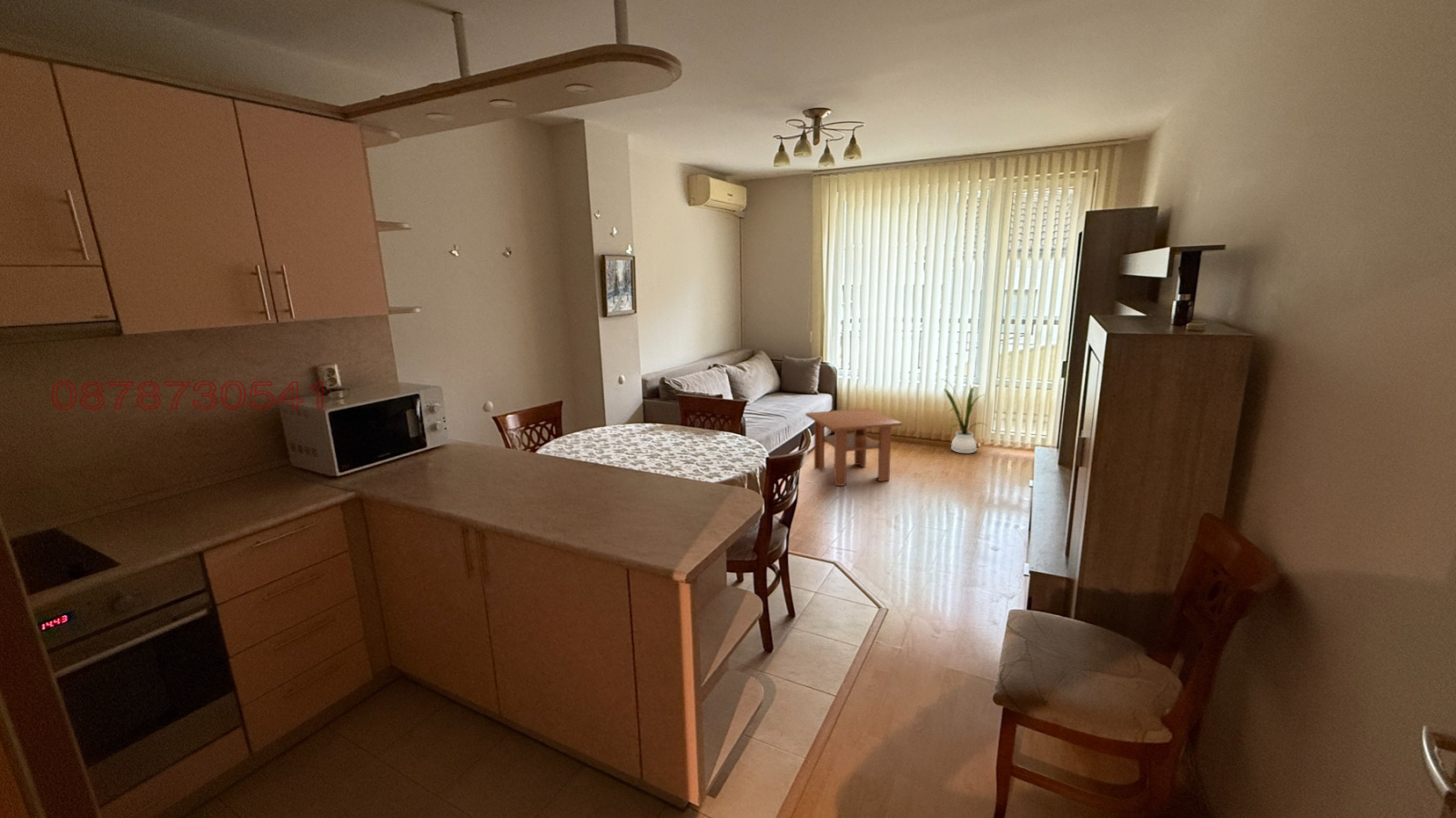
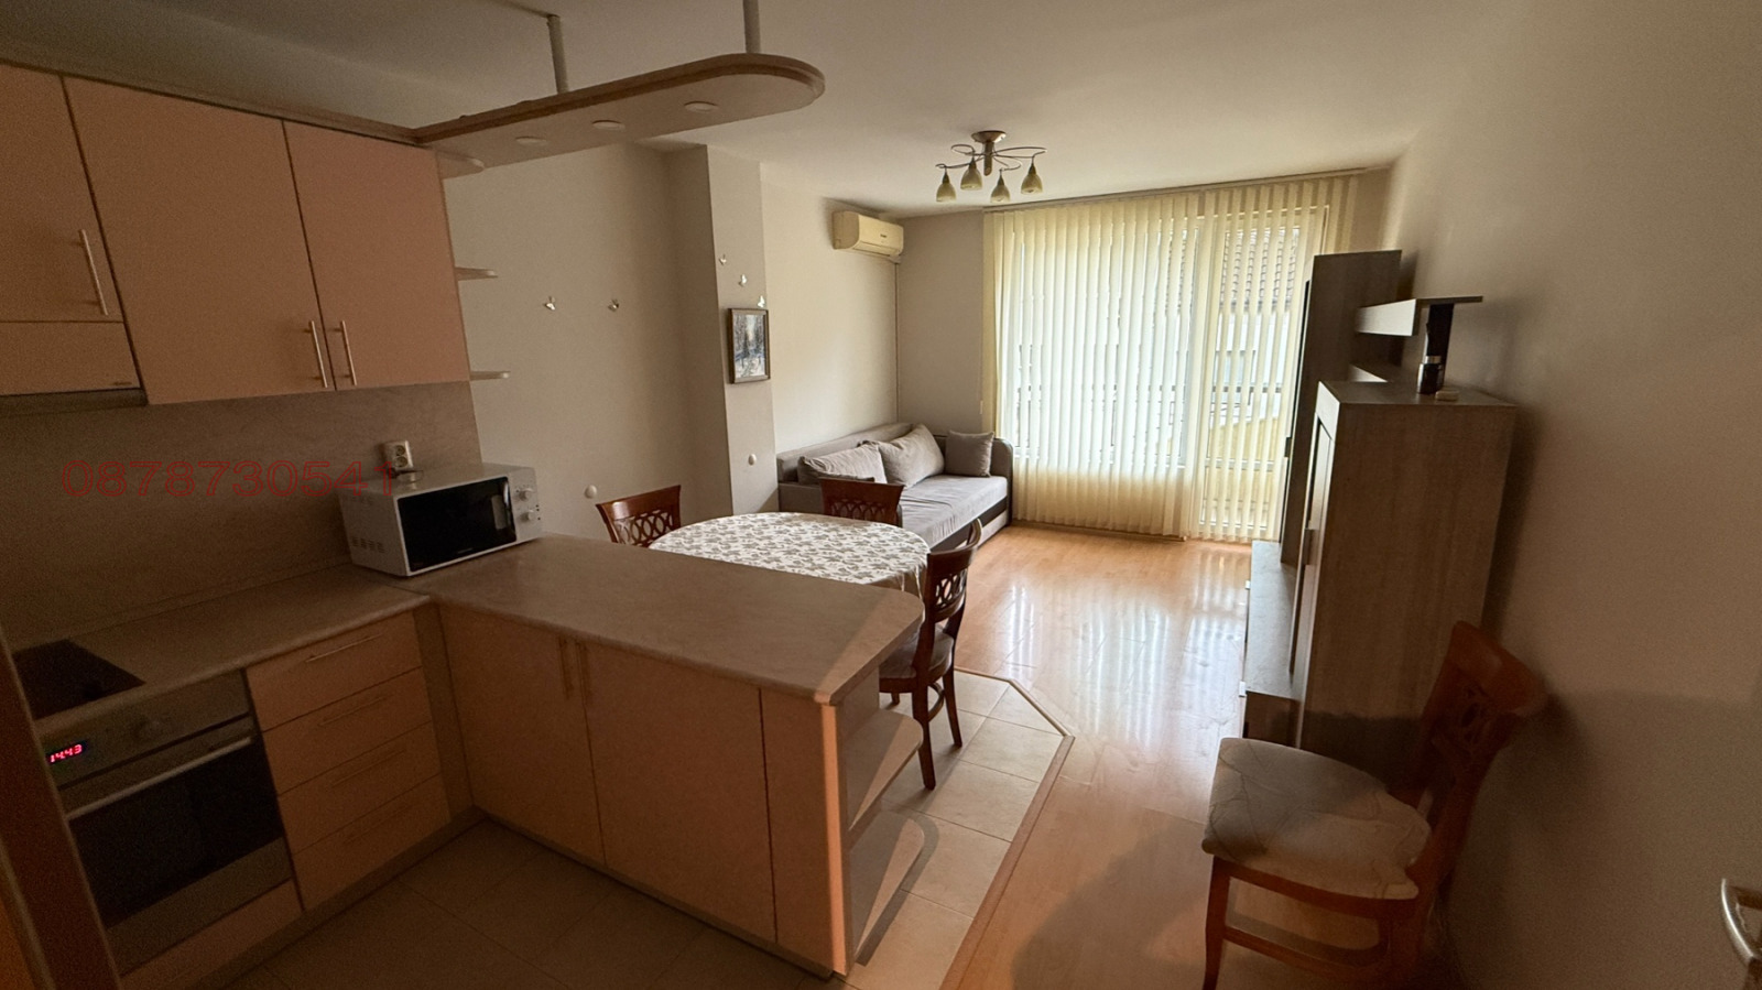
- house plant [939,378,986,454]
- coffee table [804,408,903,487]
